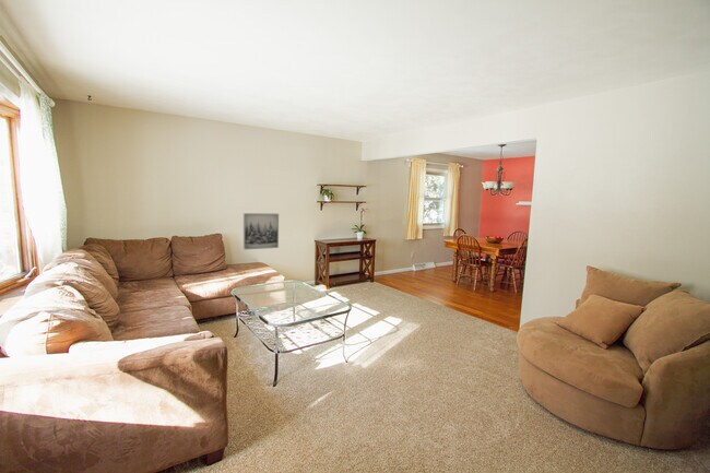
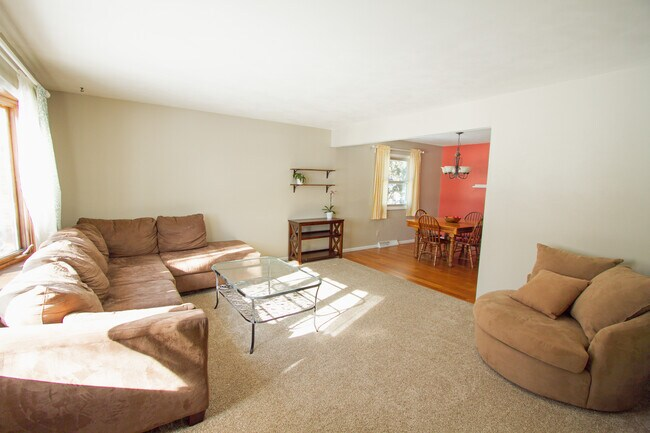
- wall art [242,212,280,251]
